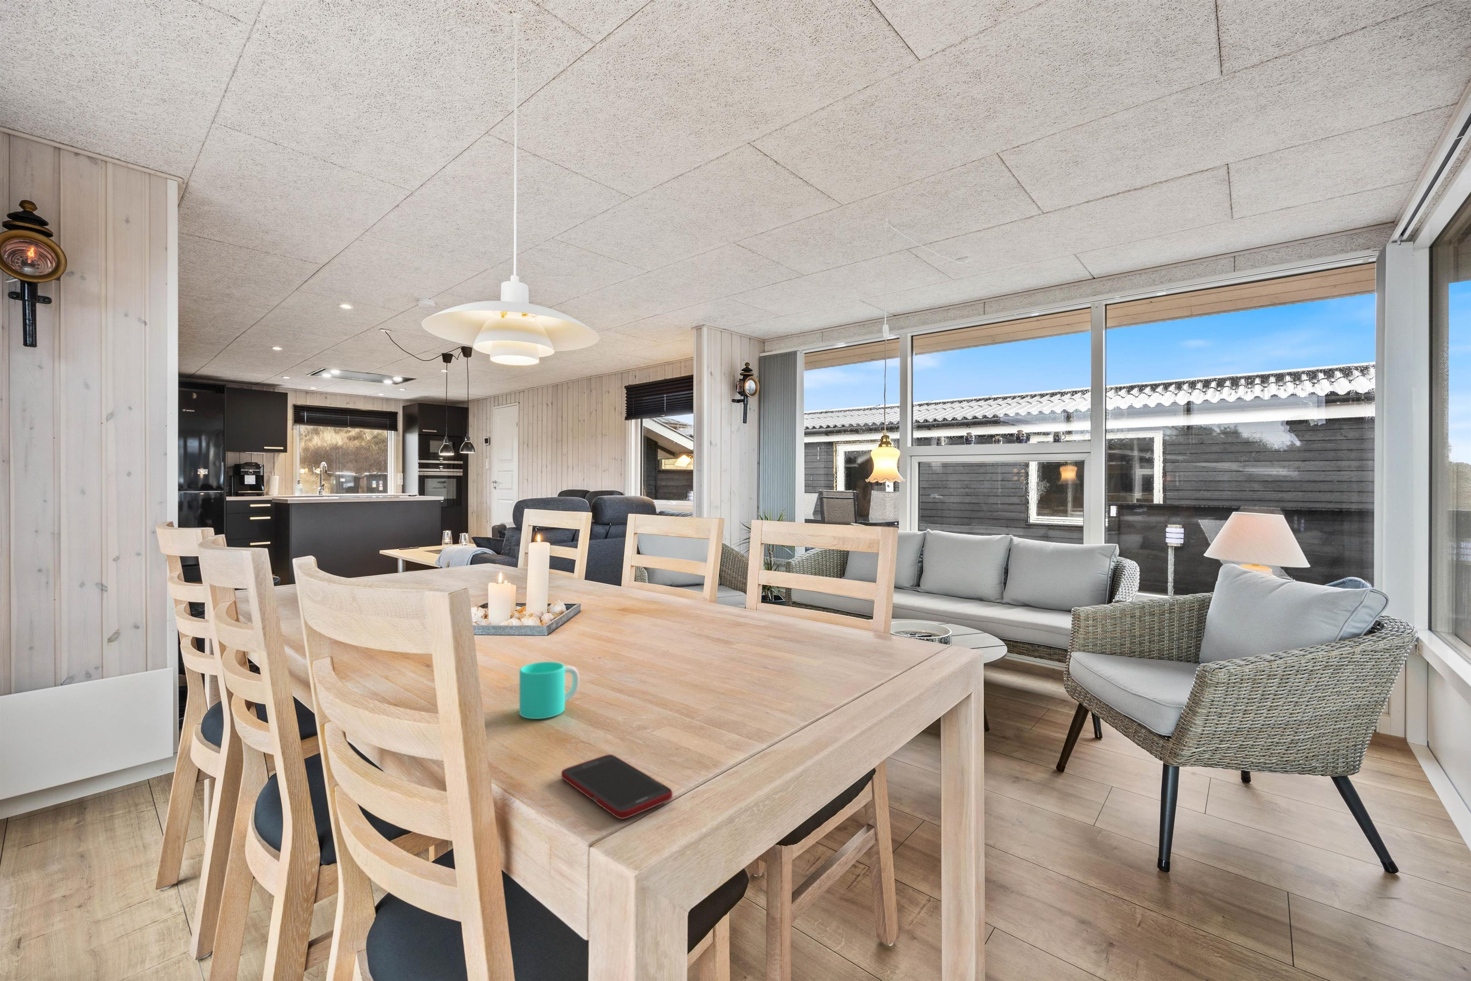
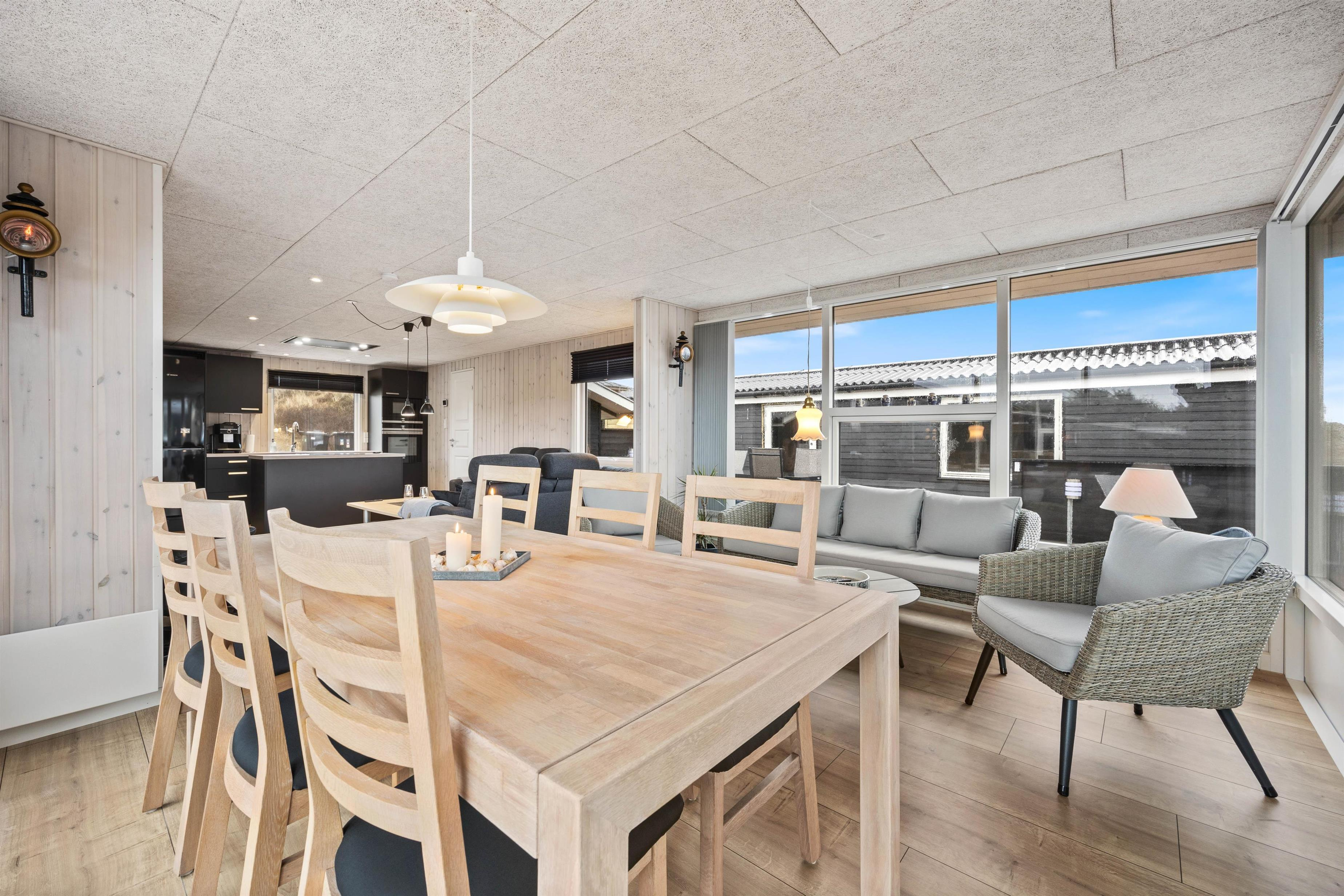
- cell phone [560,754,673,819]
- cup [519,661,579,719]
